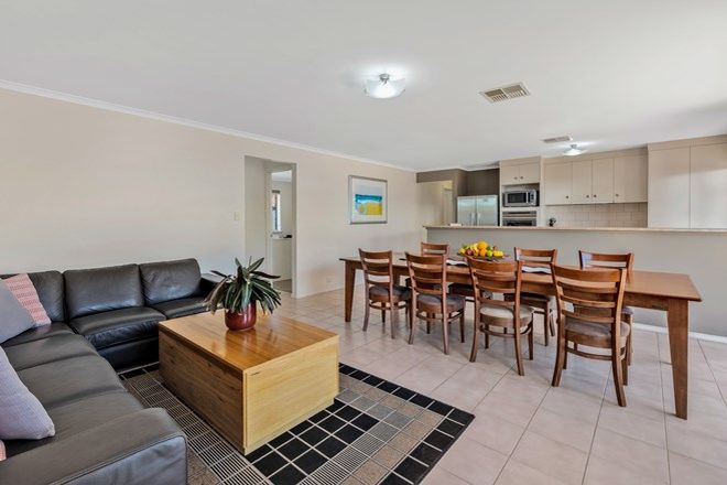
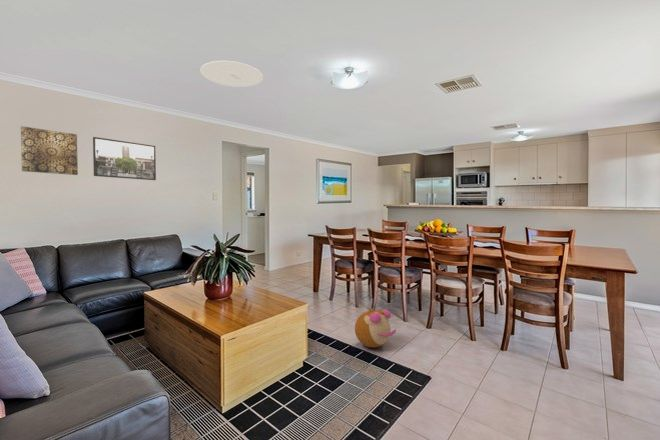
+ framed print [92,136,157,181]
+ ceiling light [200,60,264,88]
+ plush toy [354,307,397,348]
+ wall art [20,125,79,176]
